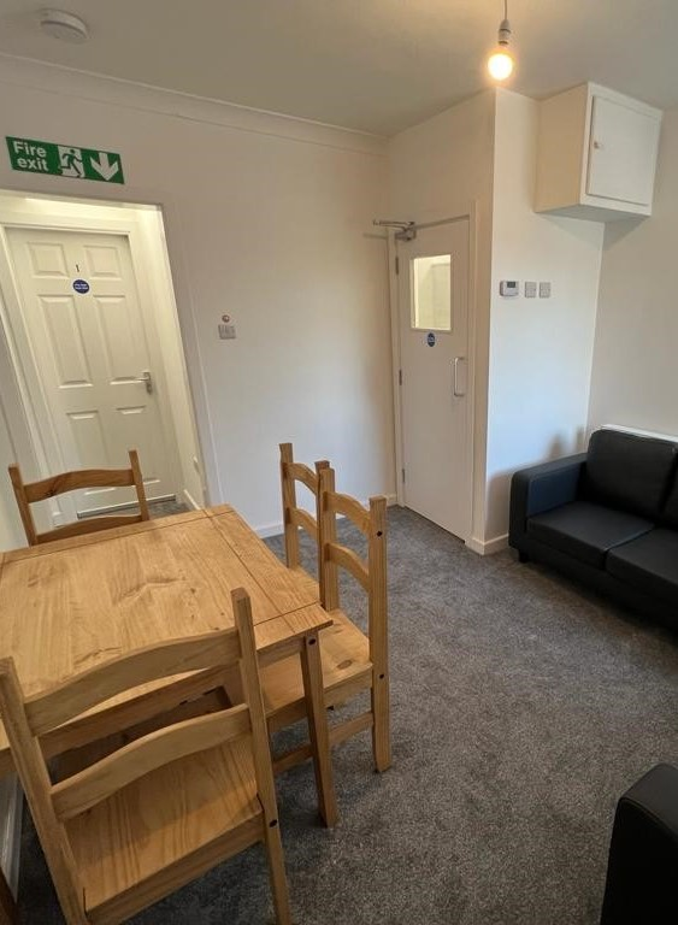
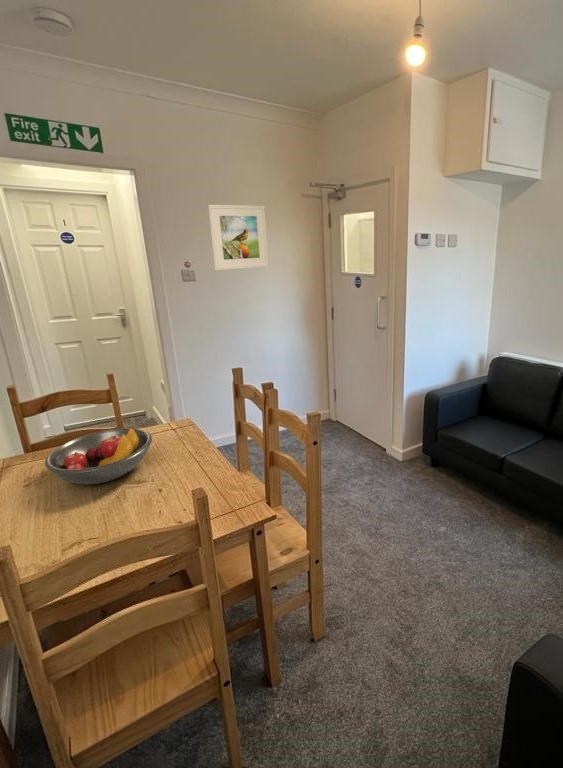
+ fruit bowl [44,426,153,485]
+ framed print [207,204,270,271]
